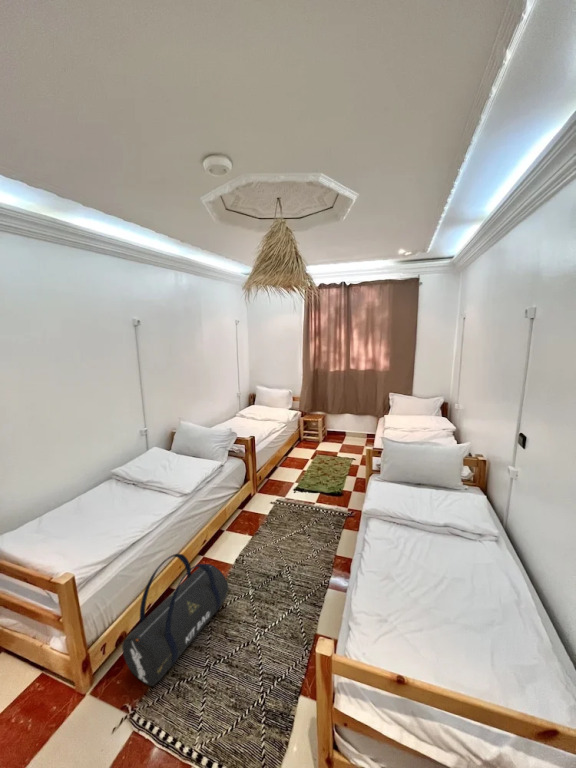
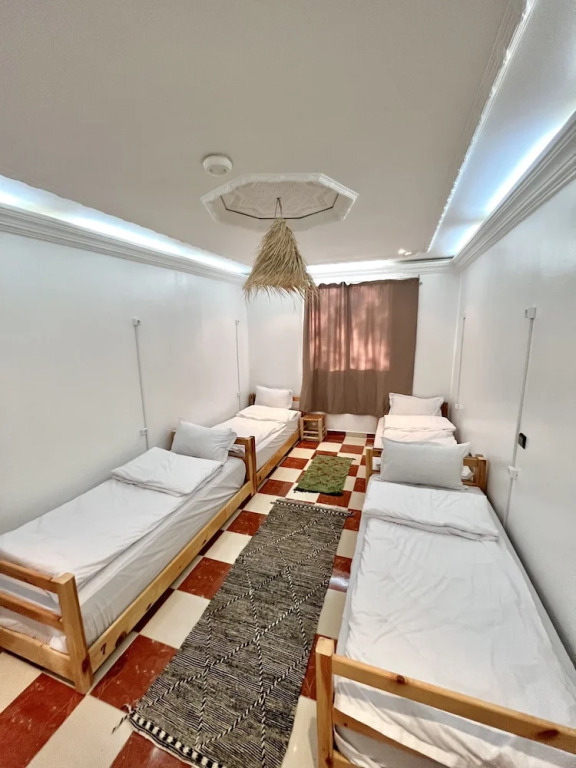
- duffel bag [121,553,230,687]
